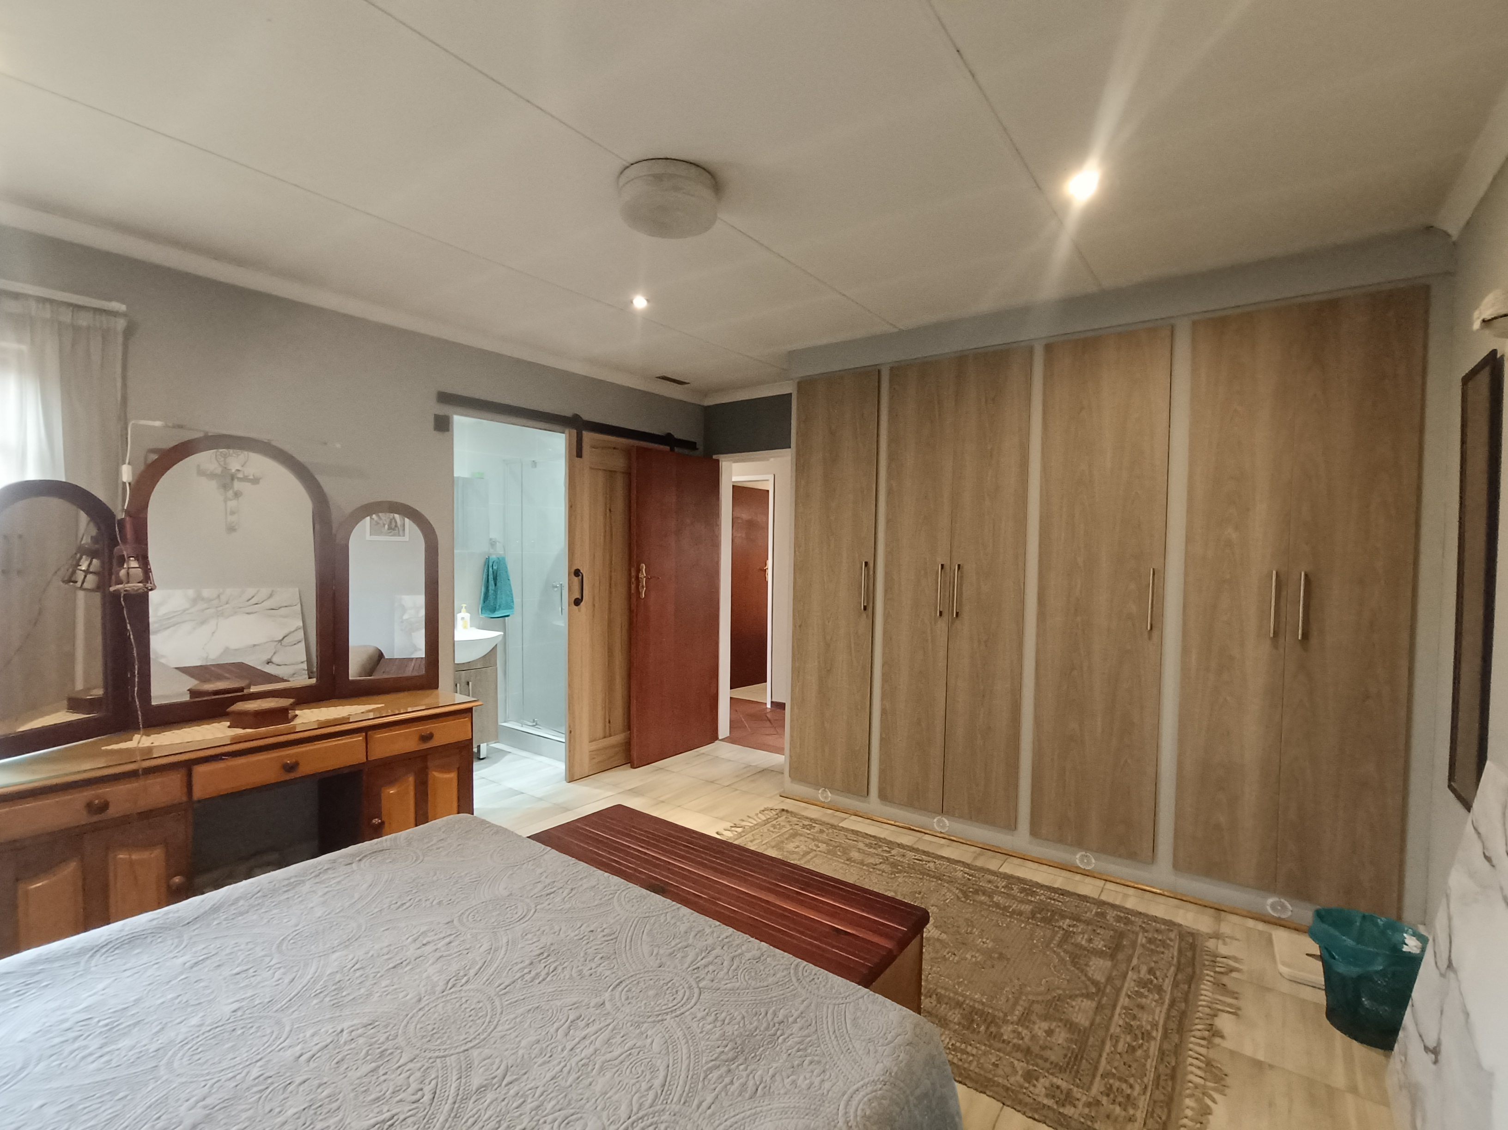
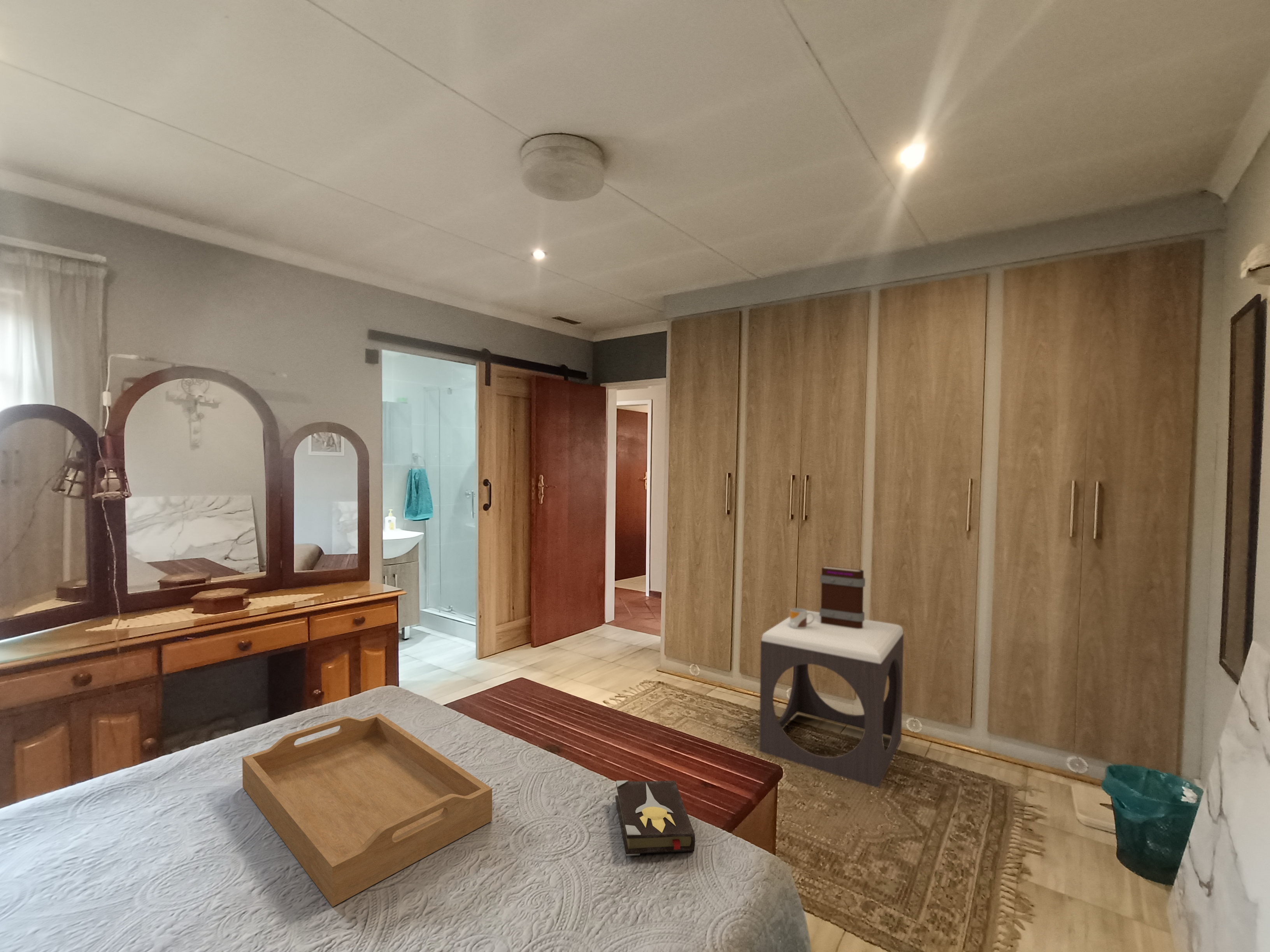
+ book [819,566,866,629]
+ hardback book [615,780,695,856]
+ serving tray [242,713,493,907]
+ footstool [759,610,904,789]
+ mug [789,608,814,628]
